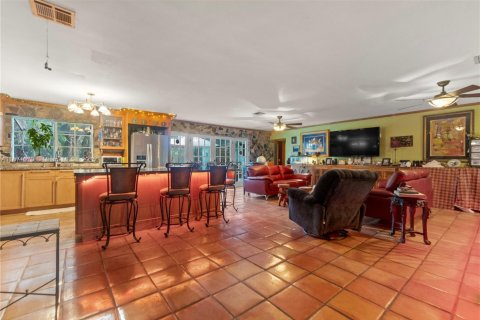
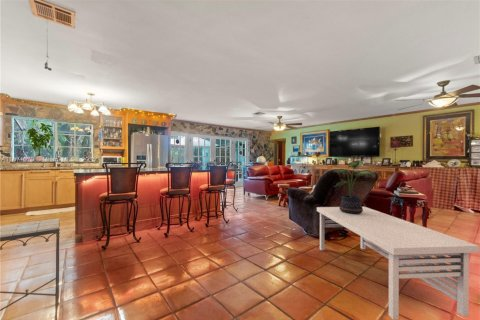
+ coffee table [316,206,480,320]
+ potted plant [332,159,377,214]
